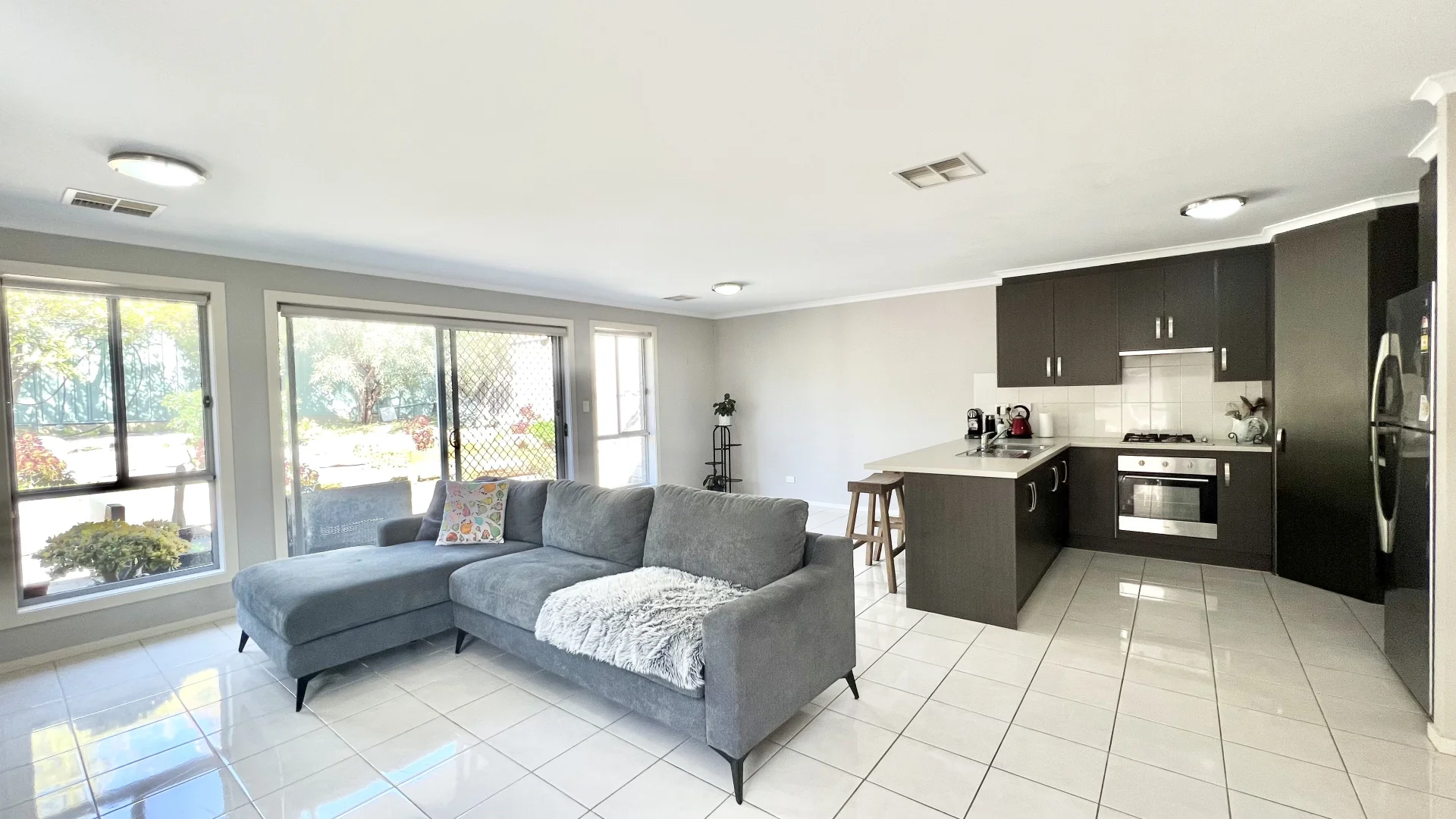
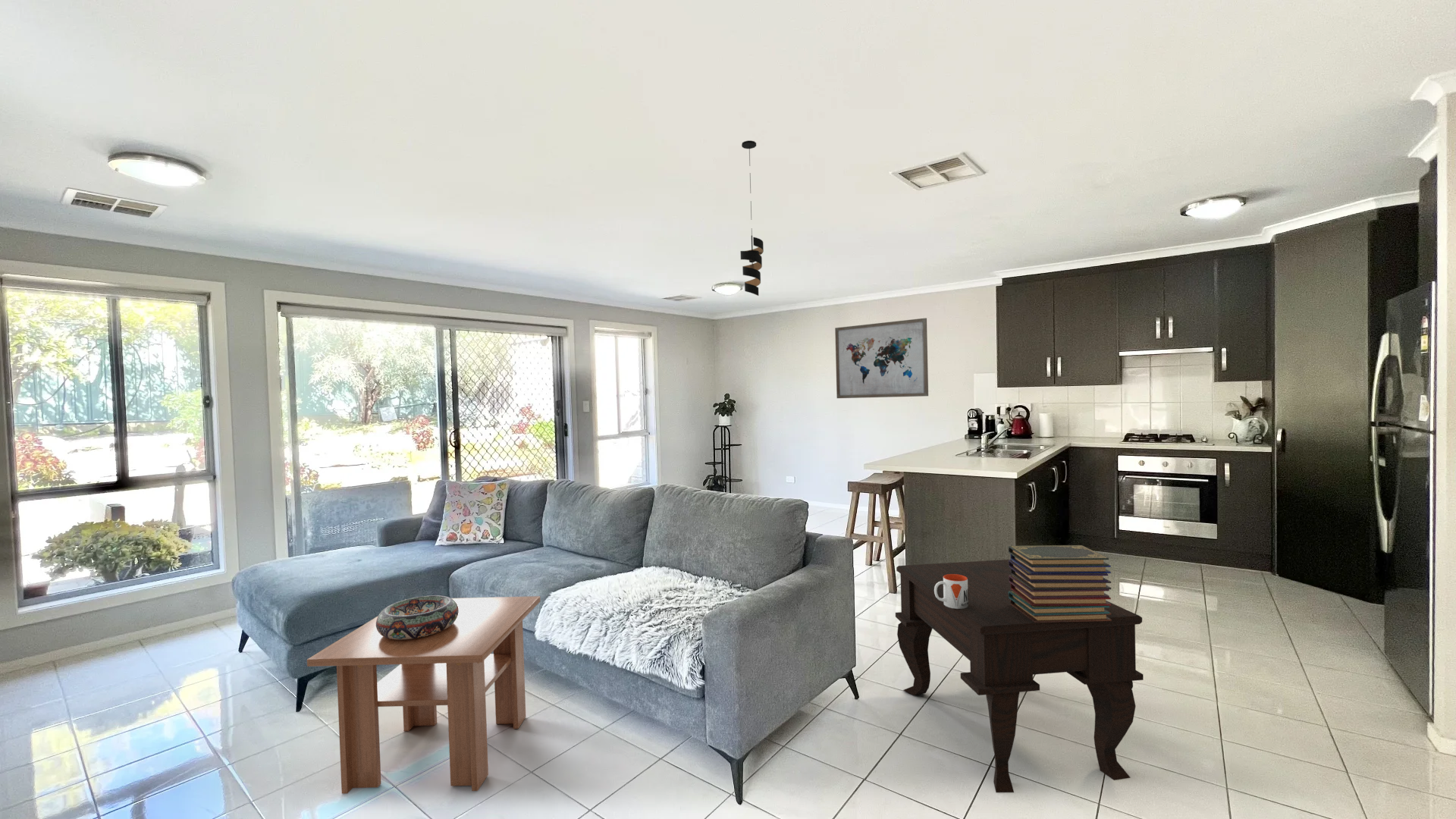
+ side table [895,559,1144,793]
+ mug [934,574,968,609]
+ coffee table [306,595,541,795]
+ wall art [834,317,929,399]
+ book stack [1008,544,1112,623]
+ pendant light [739,140,764,297]
+ decorative bowl [376,595,459,639]
